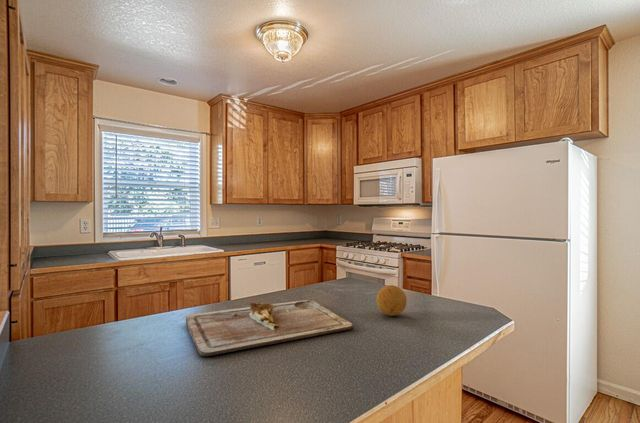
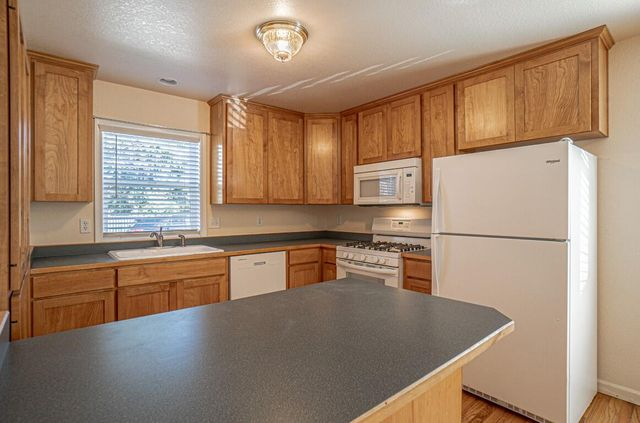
- fruit [376,284,408,317]
- cutting board [185,299,354,357]
